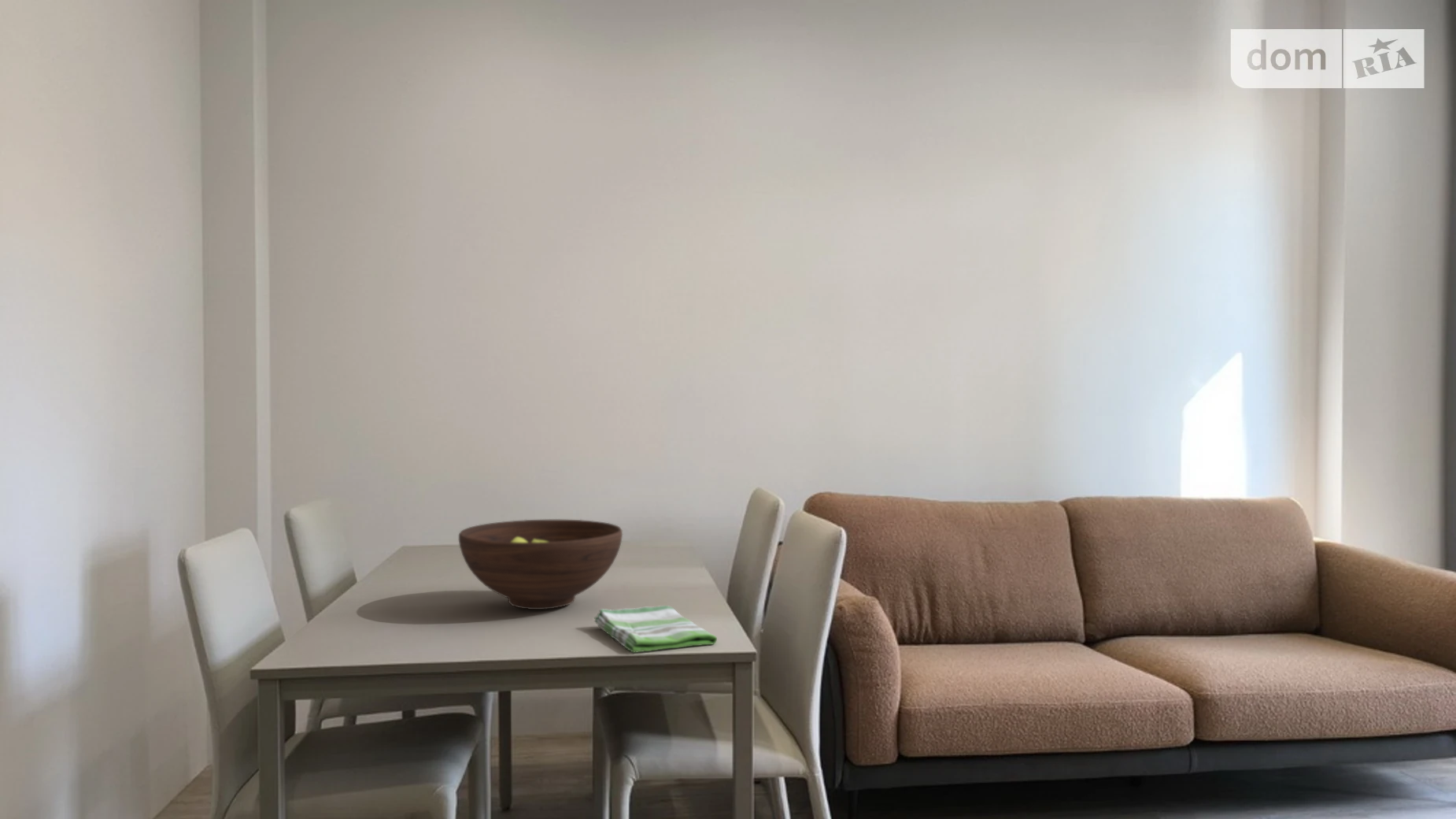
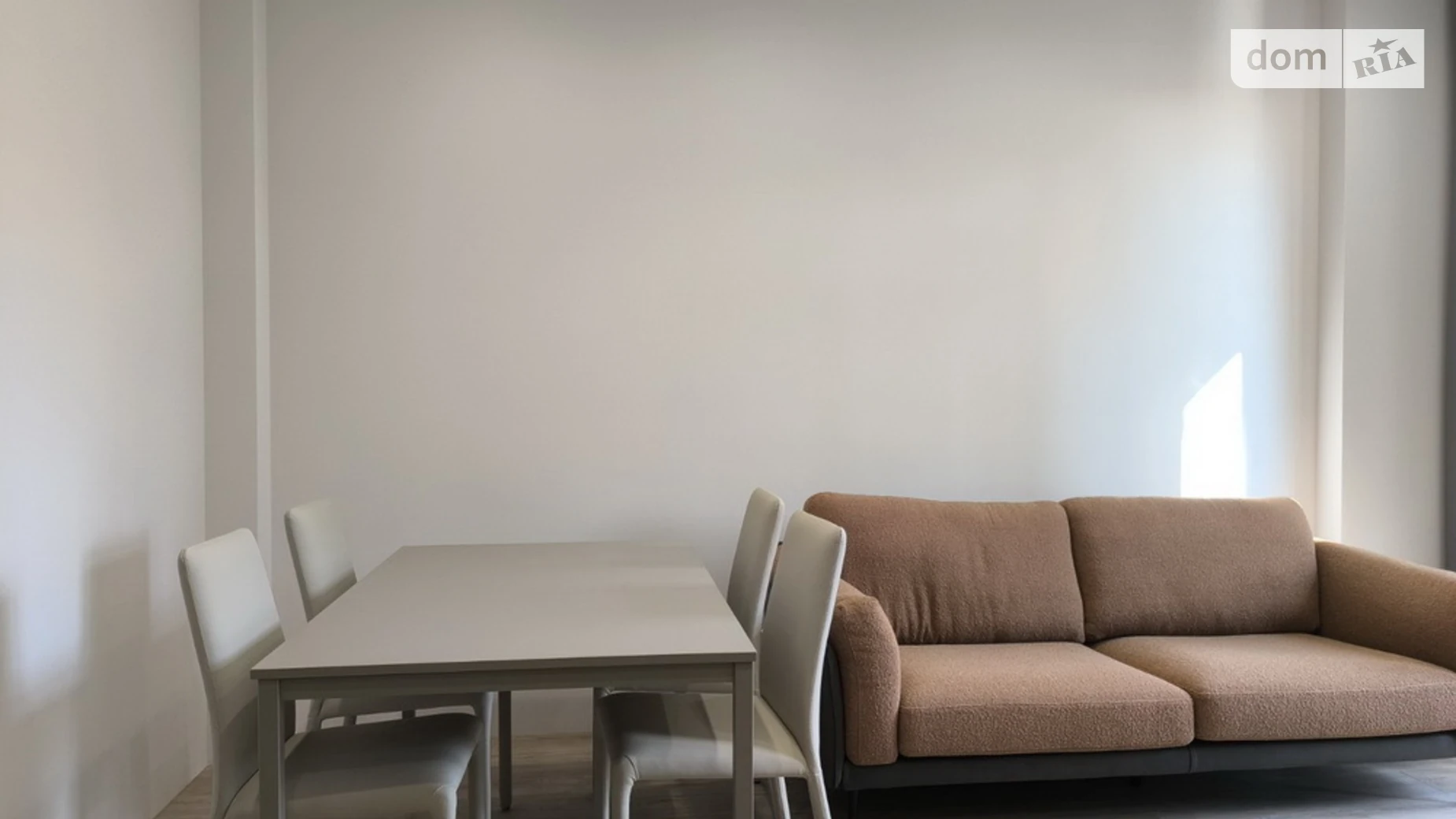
- fruit bowl [458,519,623,610]
- dish towel [593,605,718,653]
